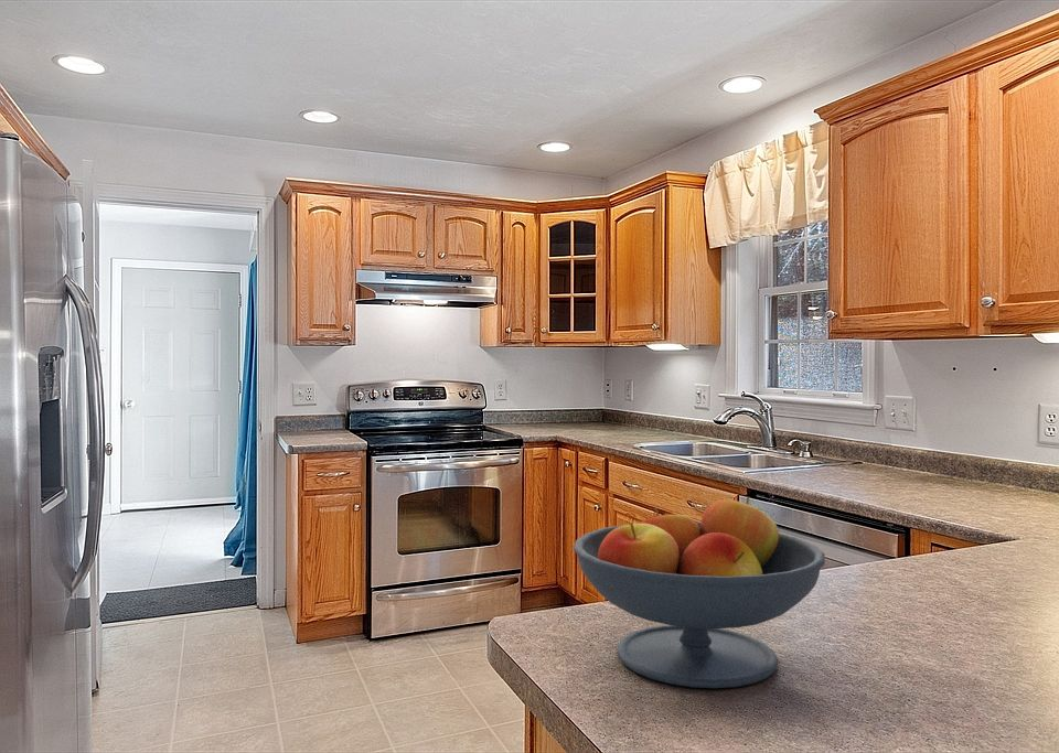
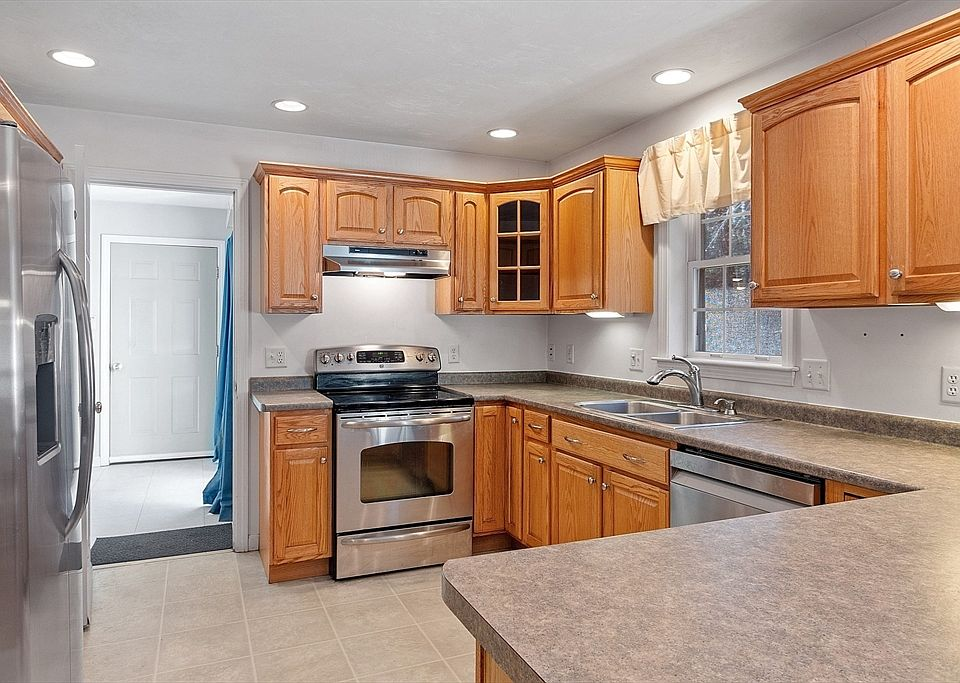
- fruit bowl [573,496,826,689]
